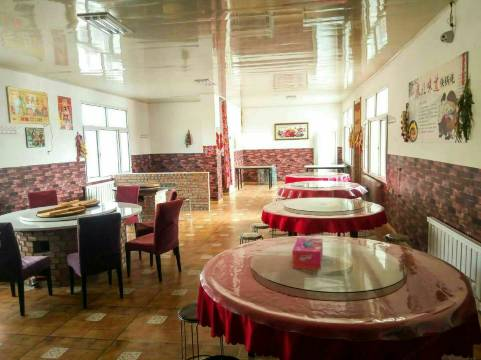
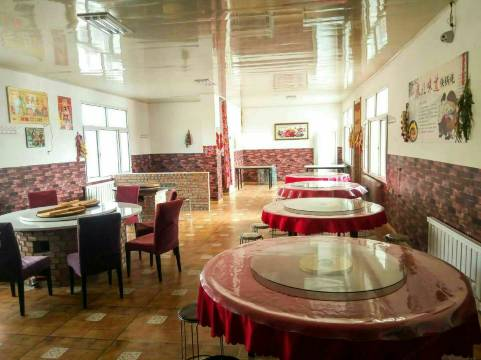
- tissue box [291,237,324,271]
